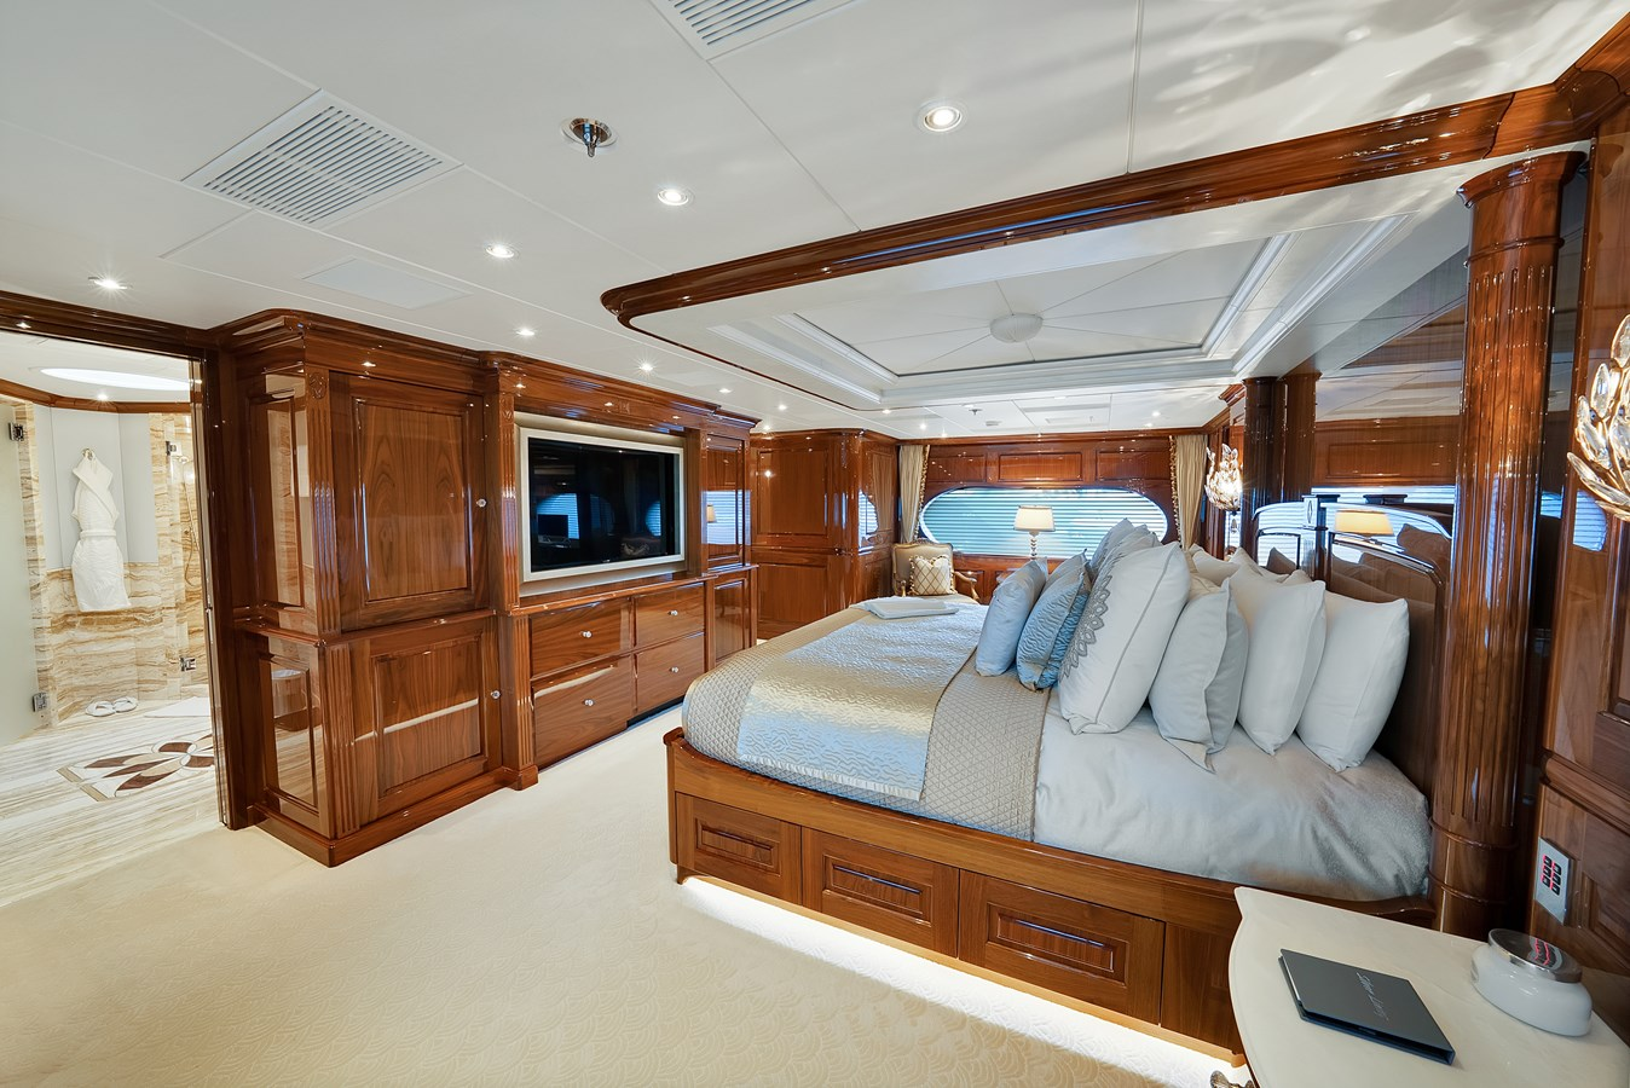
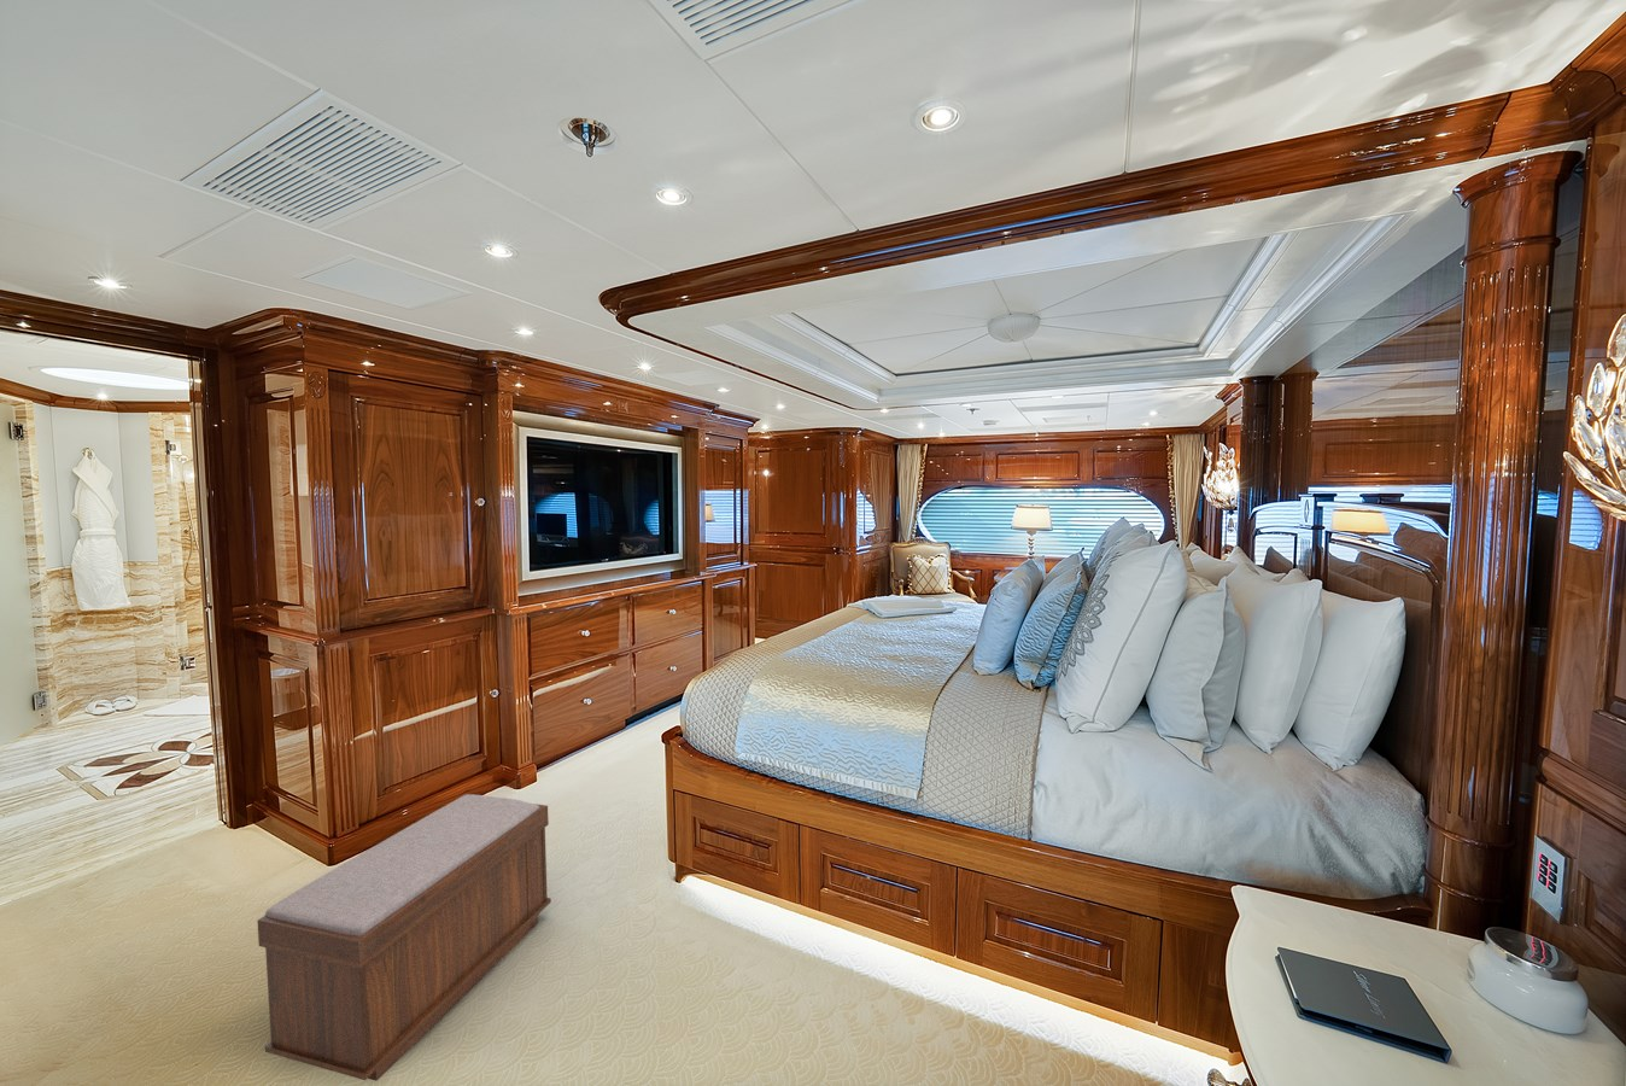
+ bench [256,793,553,1082]
